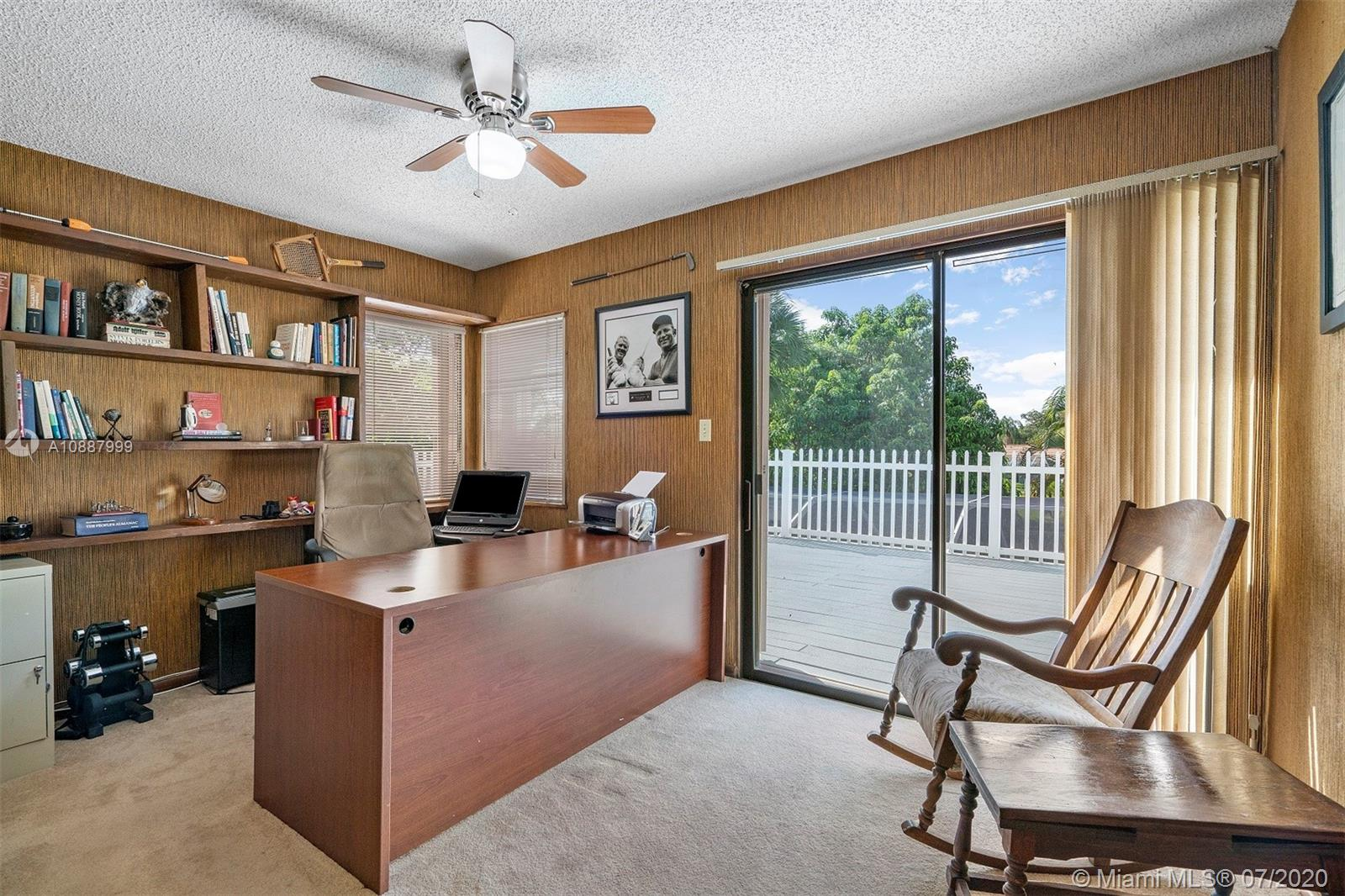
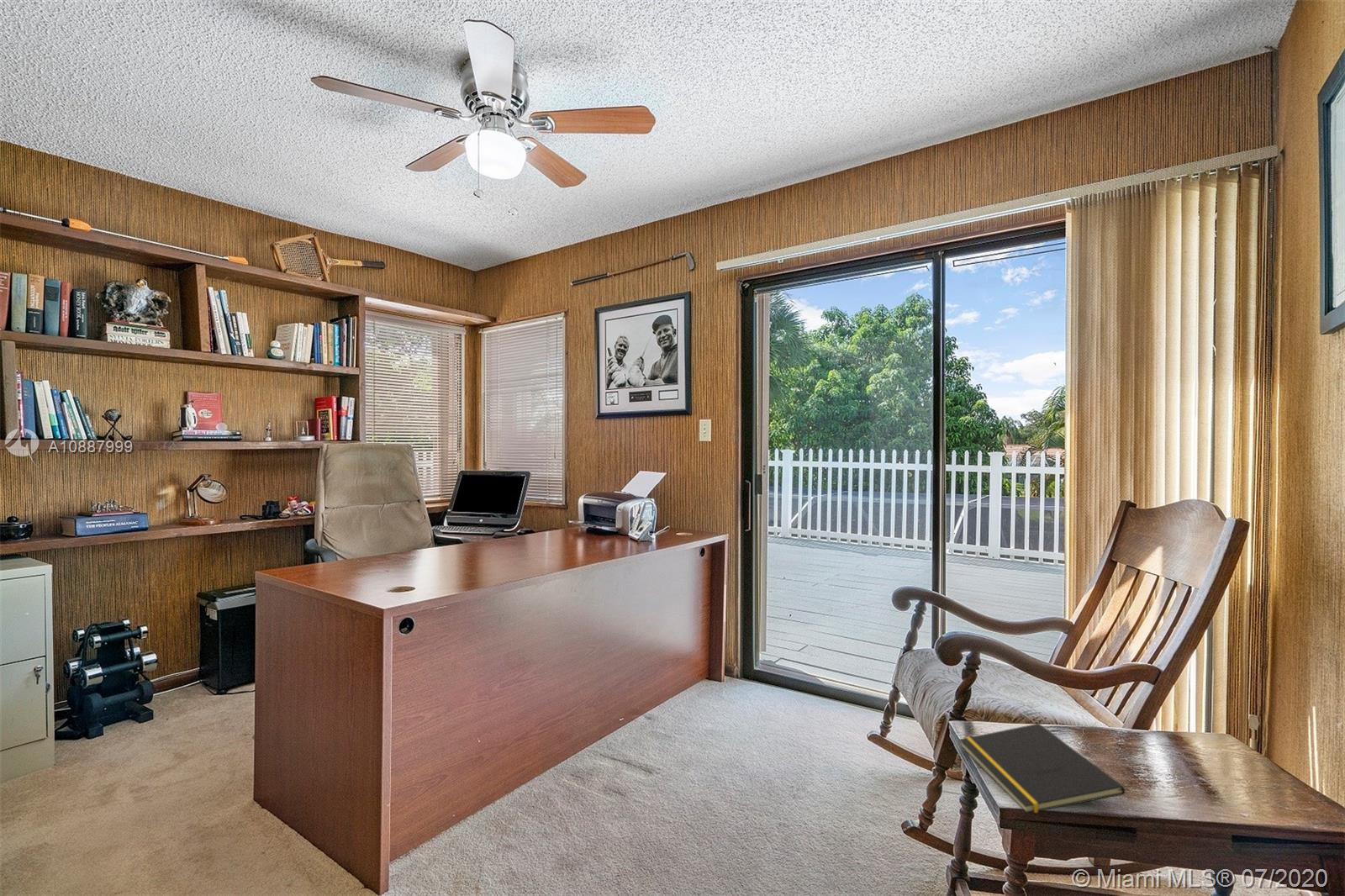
+ notepad [958,723,1126,814]
